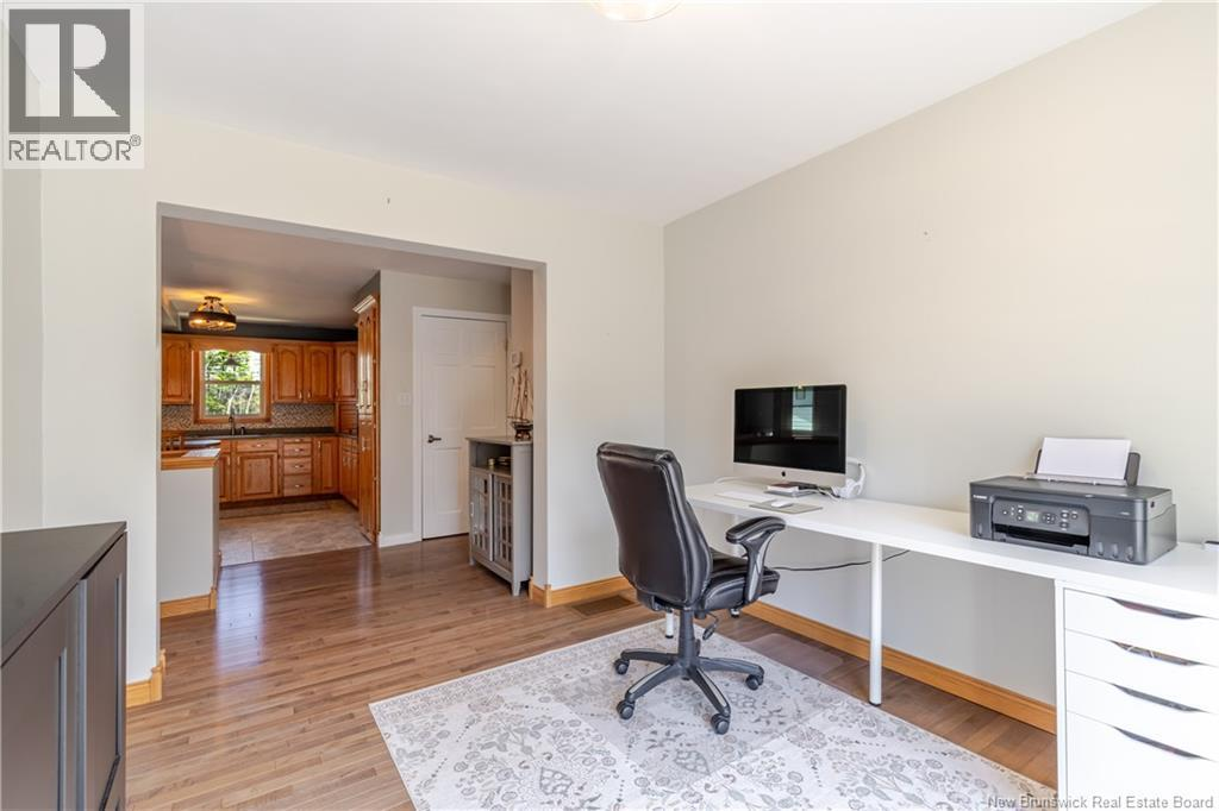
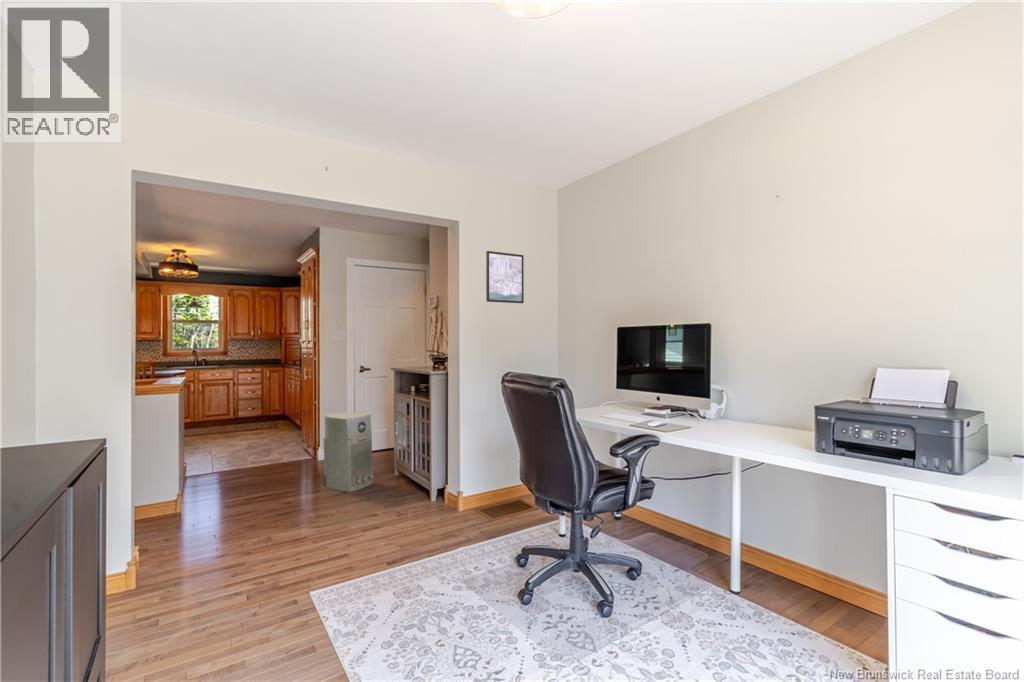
+ air purifier [322,411,375,493]
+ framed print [485,250,525,304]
